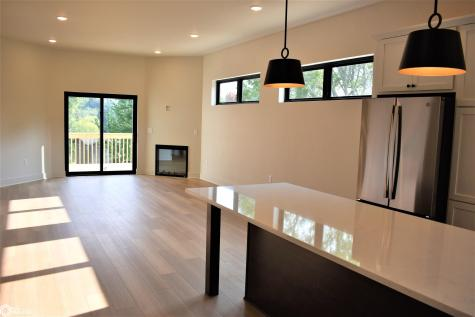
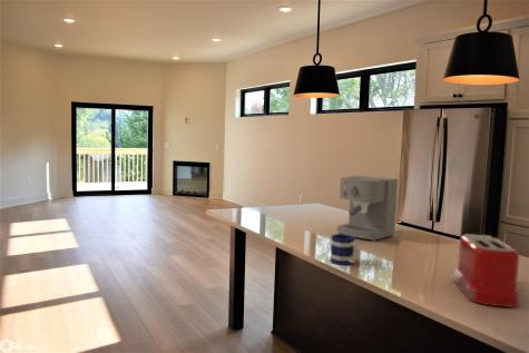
+ coffee maker [336,175,399,243]
+ mug [329,233,359,266]
+ toaster [452,234,522,308]
